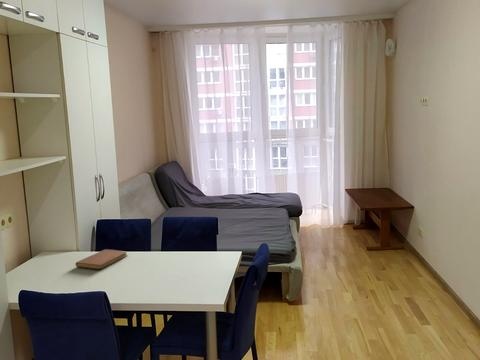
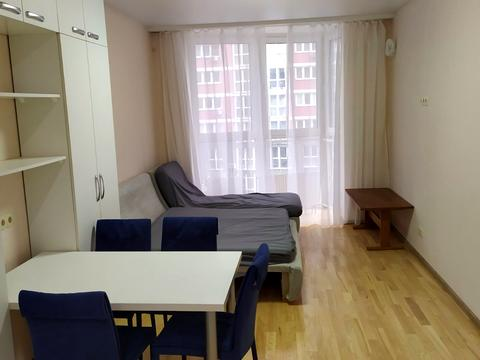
- notebook [75,248,128,270]
